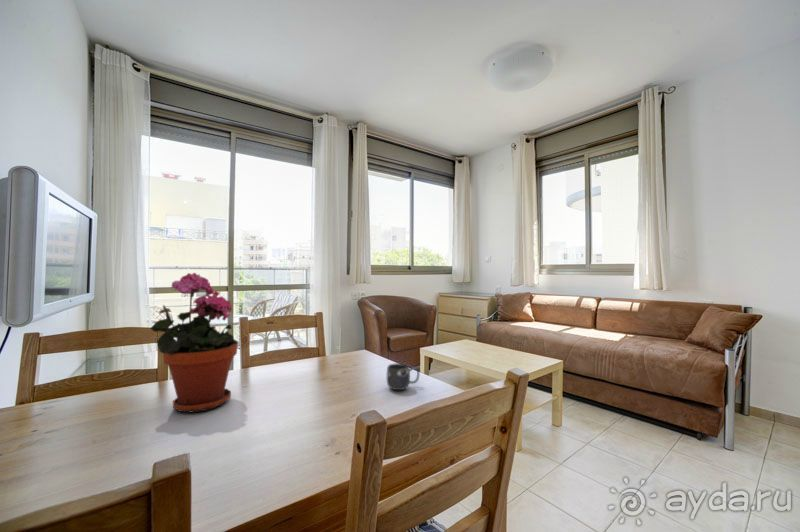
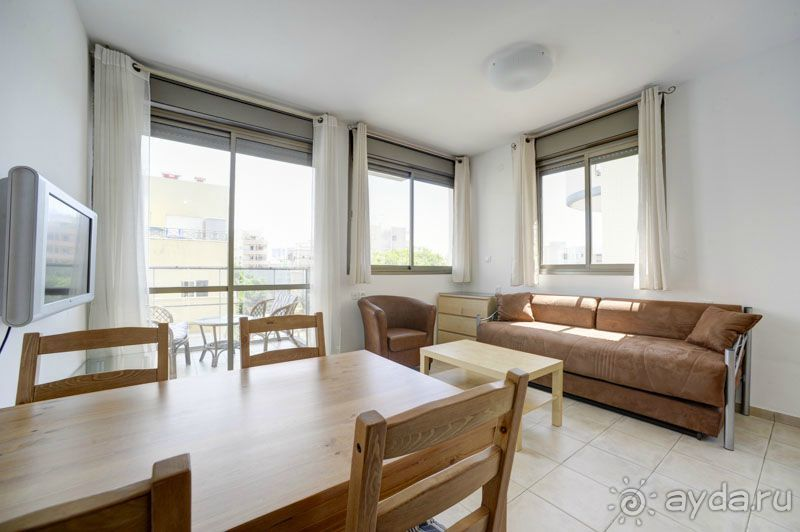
- mug [386,362,420,391]
- potted plant [149,272,239,414]
